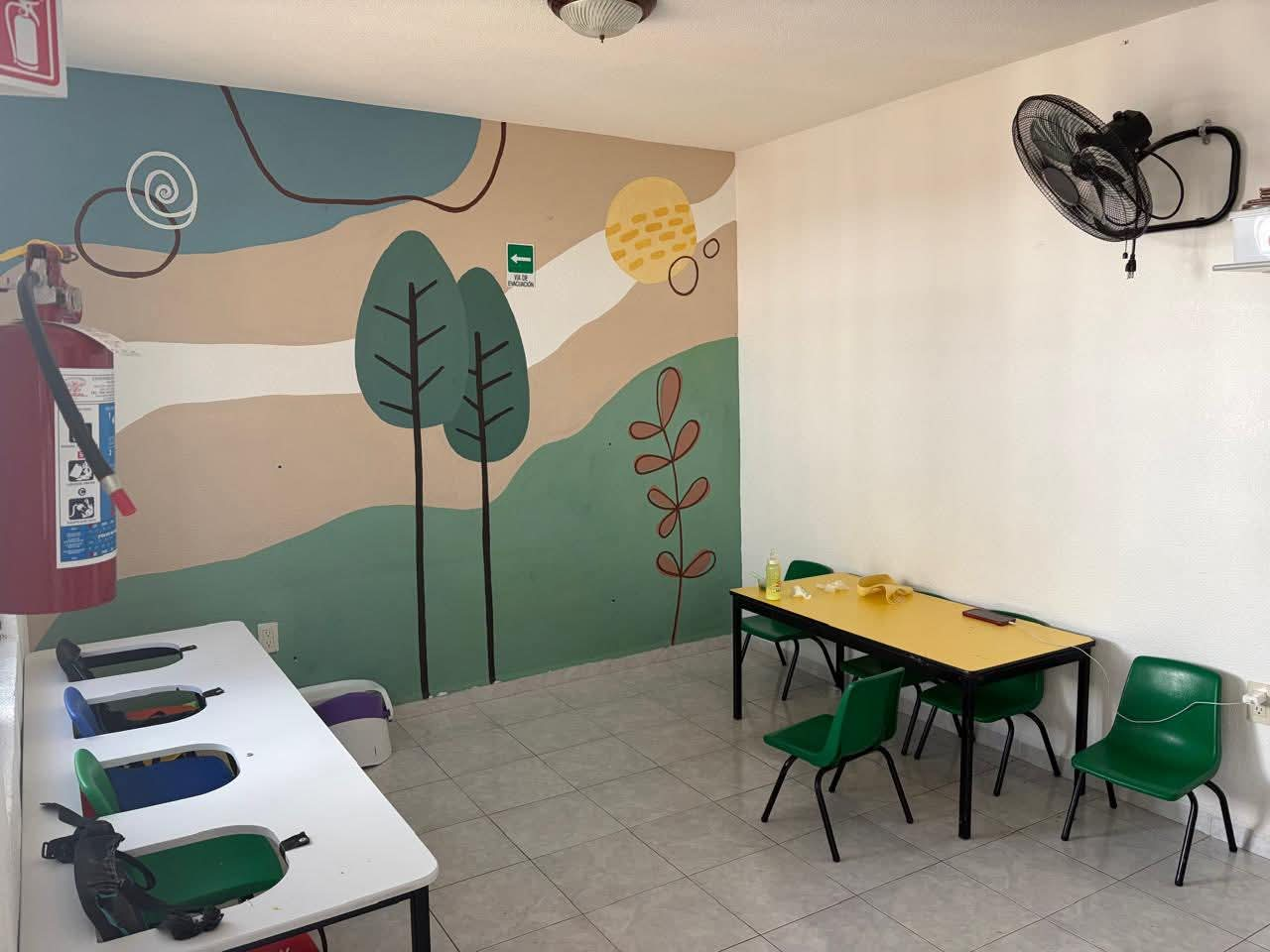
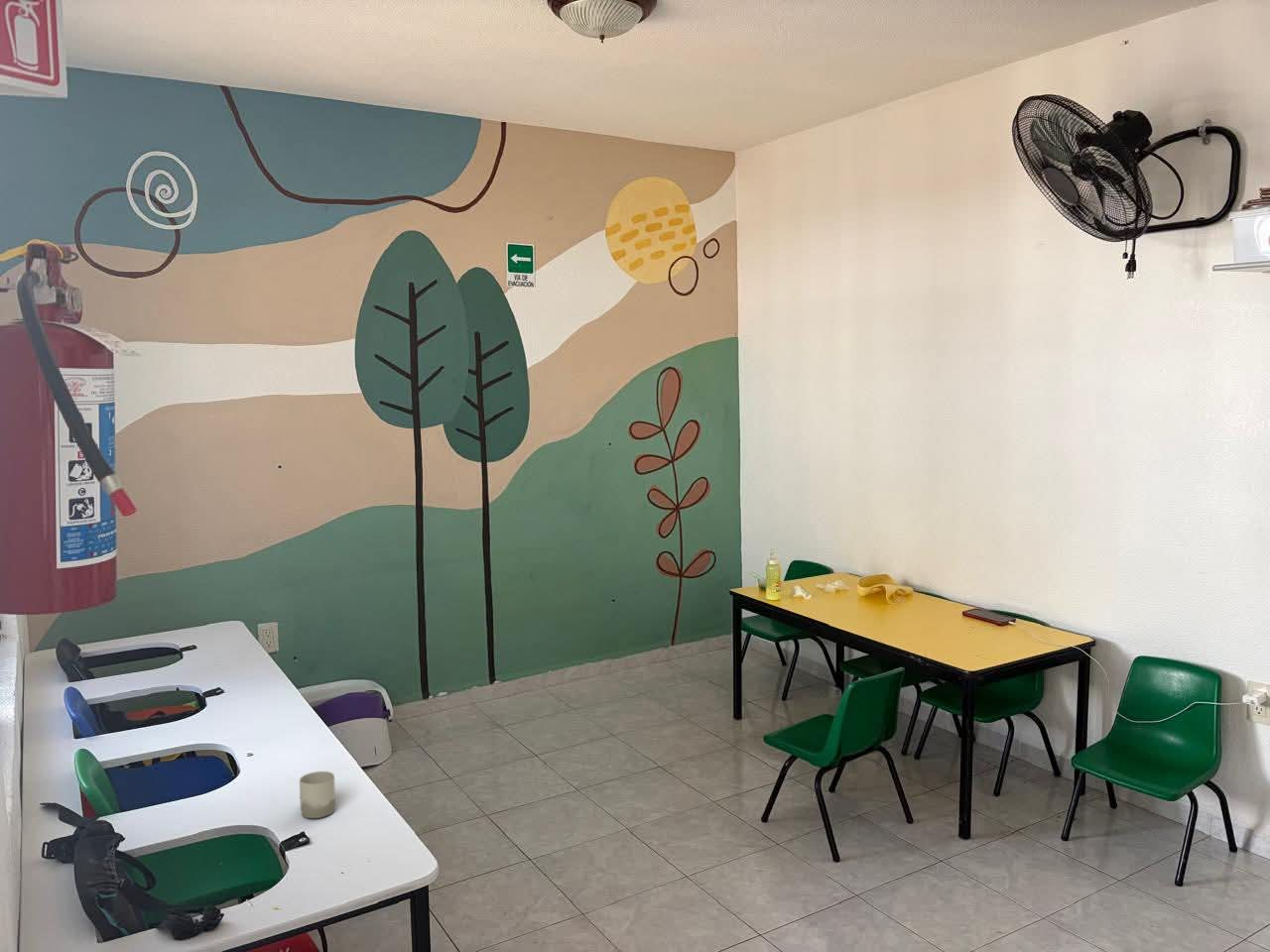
+ cup [299,771,336,819]
